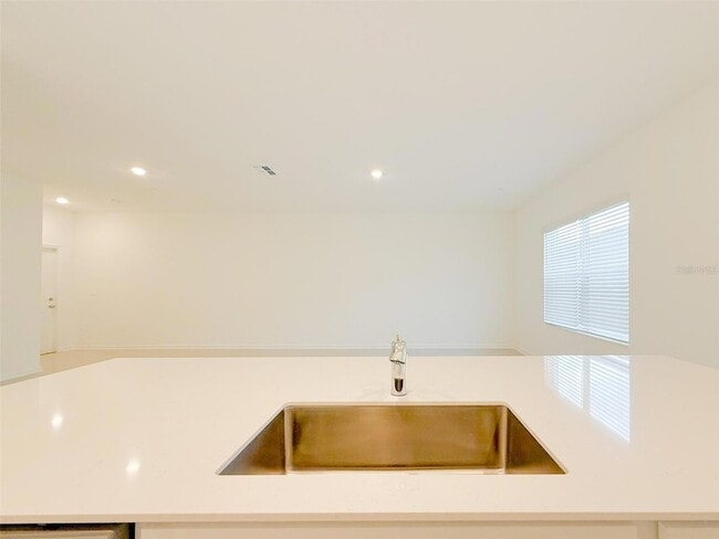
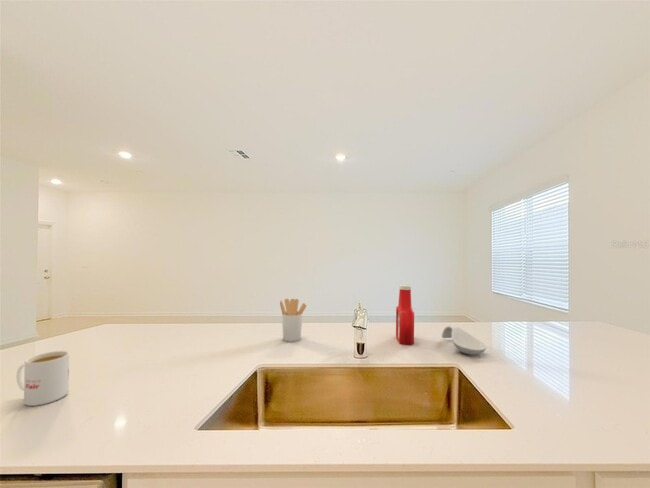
+ mug [15,350,70,407]
+ utensil holder [279,298,307,343]
+ soap bottle [395,284,415,346]
+ spoon rest [441,325,487,356]
